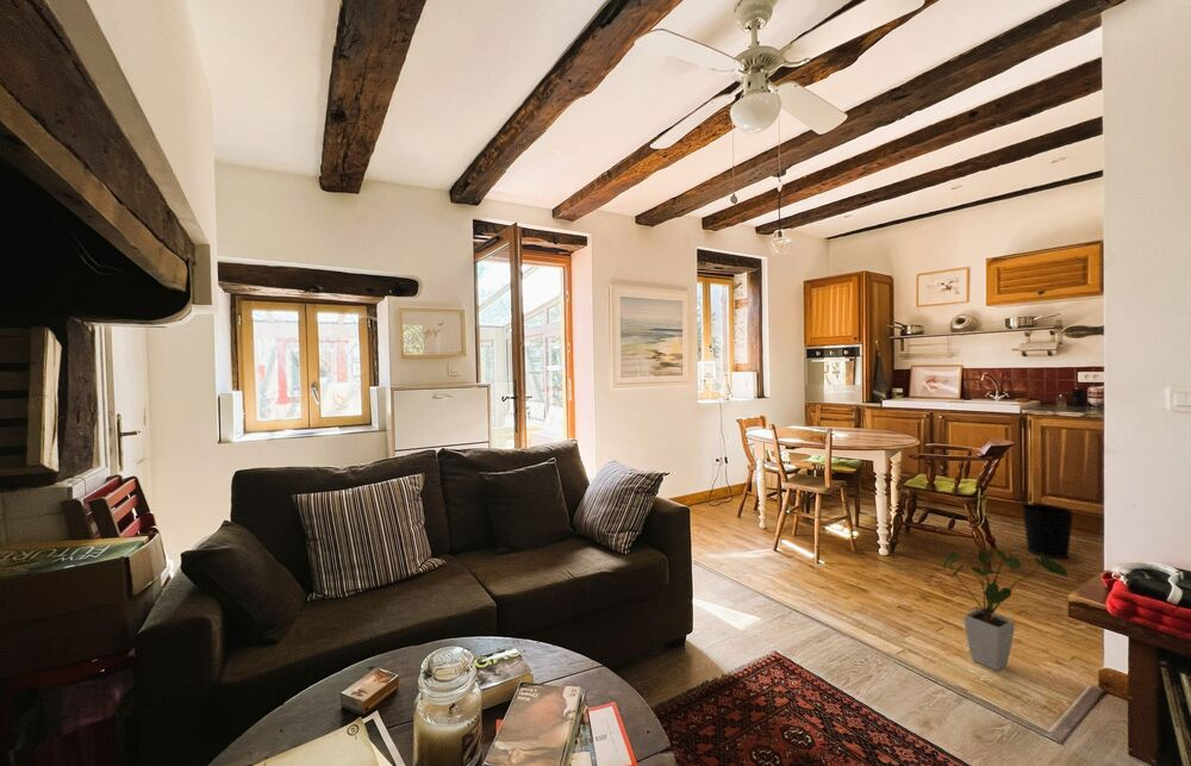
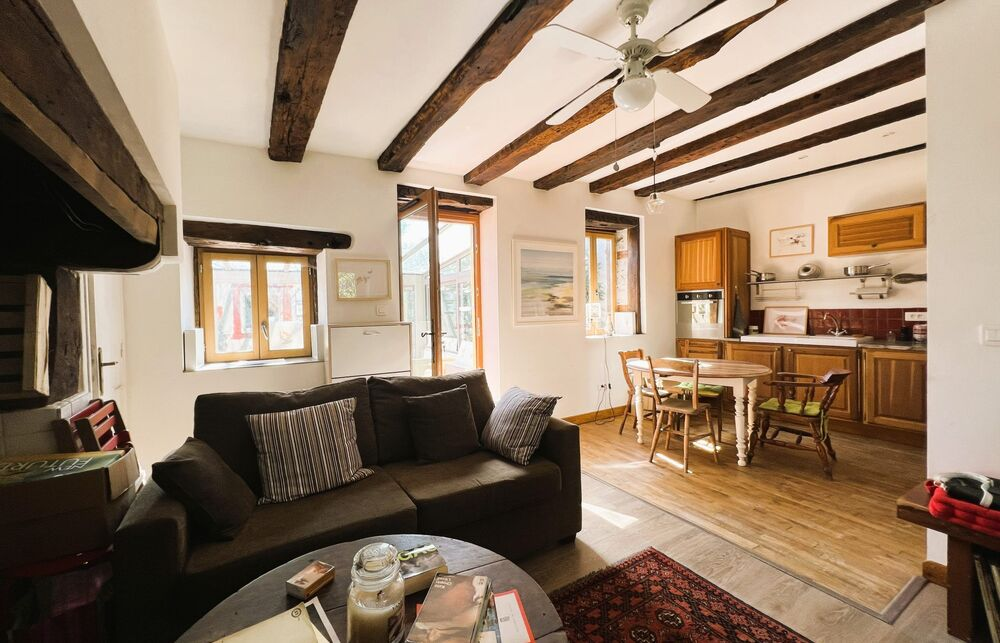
- house plant [942,548,1070,672]
- wastebasket [1021,503,1075,560]
